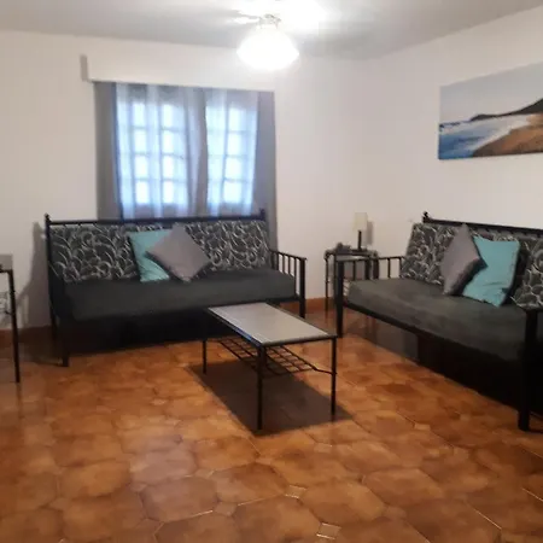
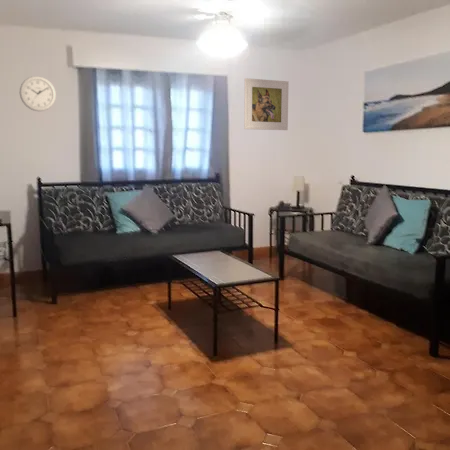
+ wall clock [19,75,57,112]
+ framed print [243,77,290,131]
